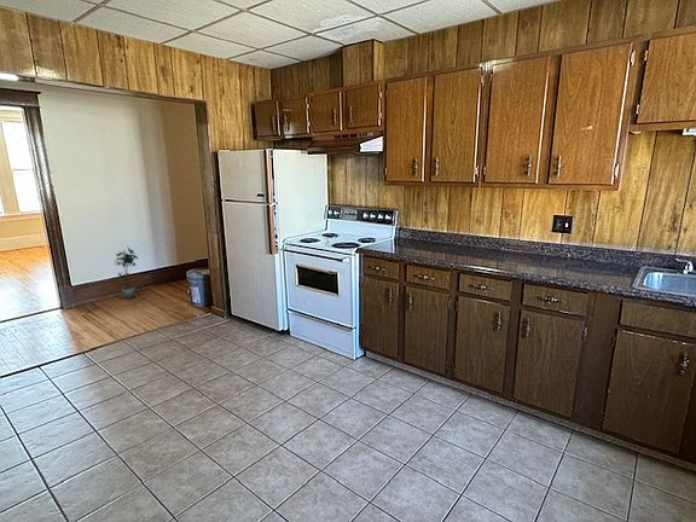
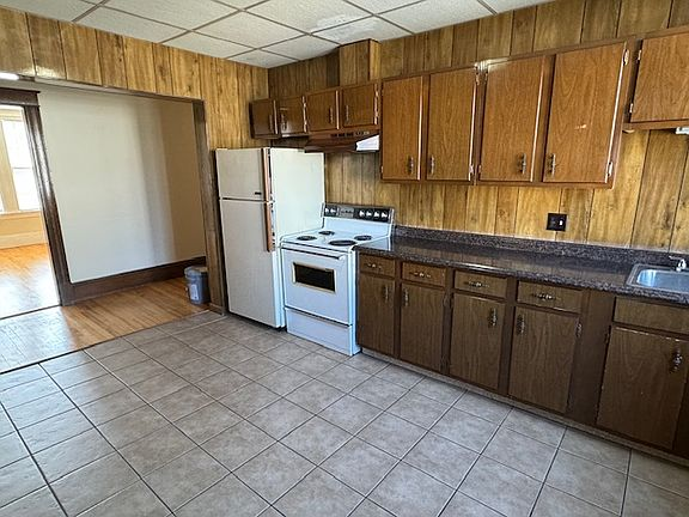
- potted plant [112,245,139,298]
